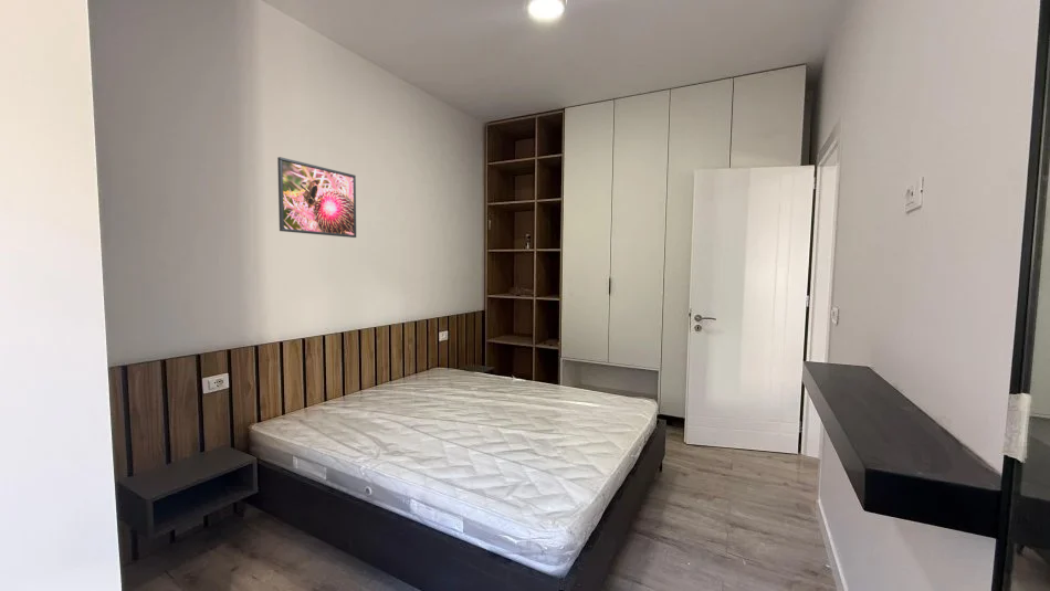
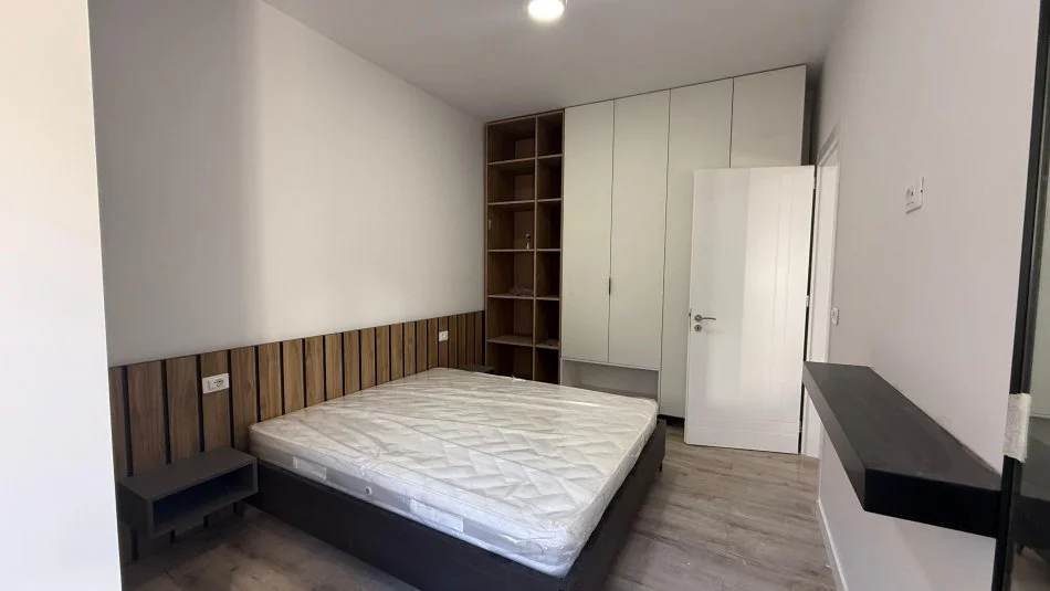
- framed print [276,156,357,239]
